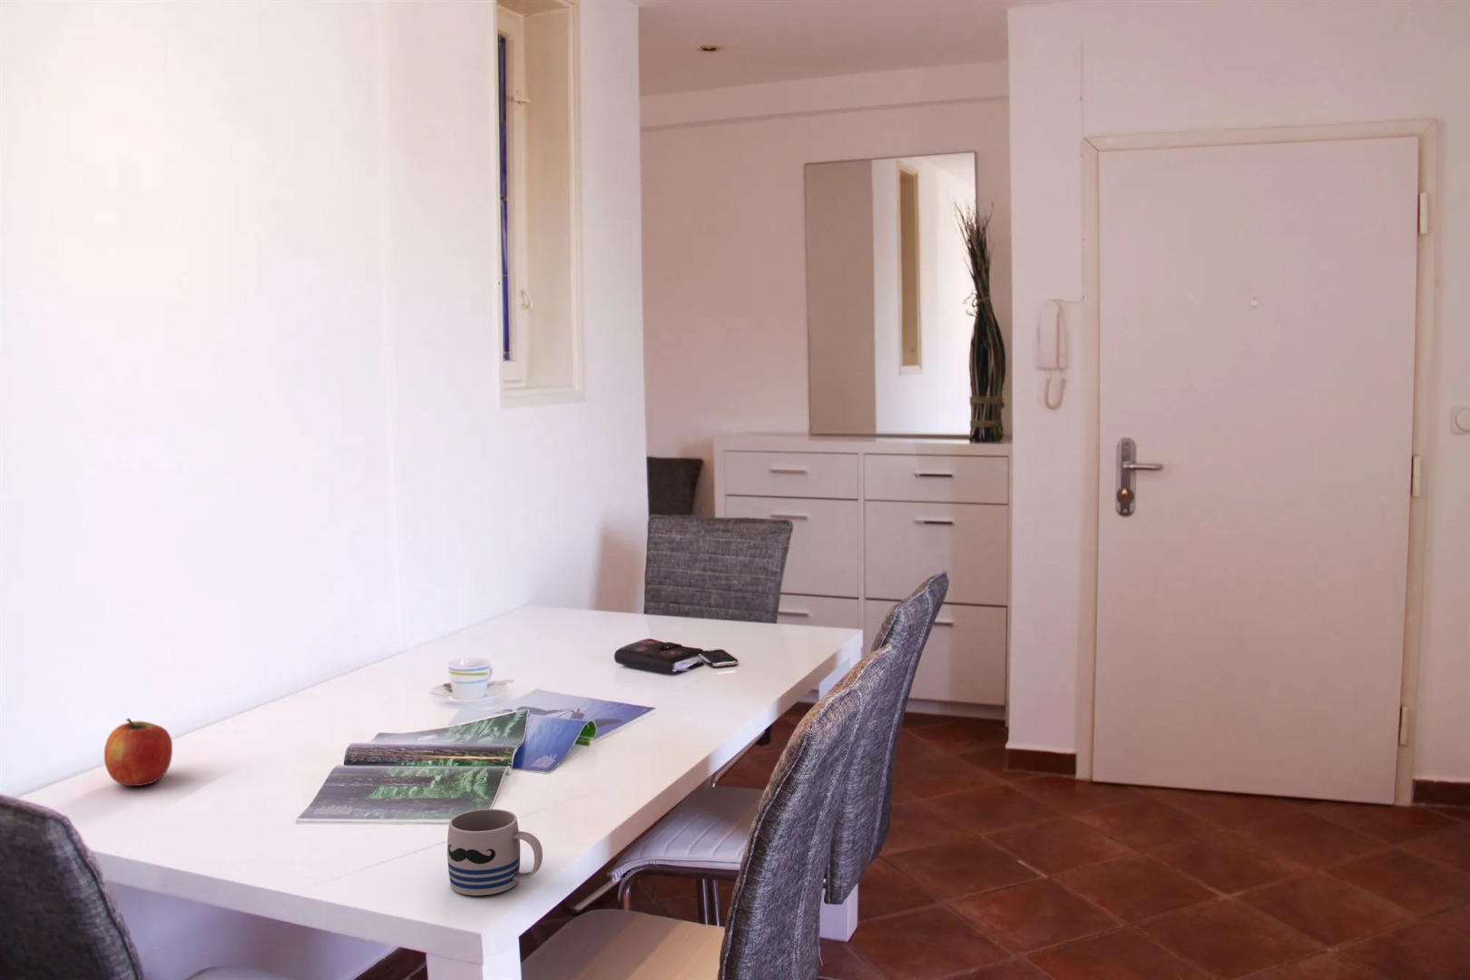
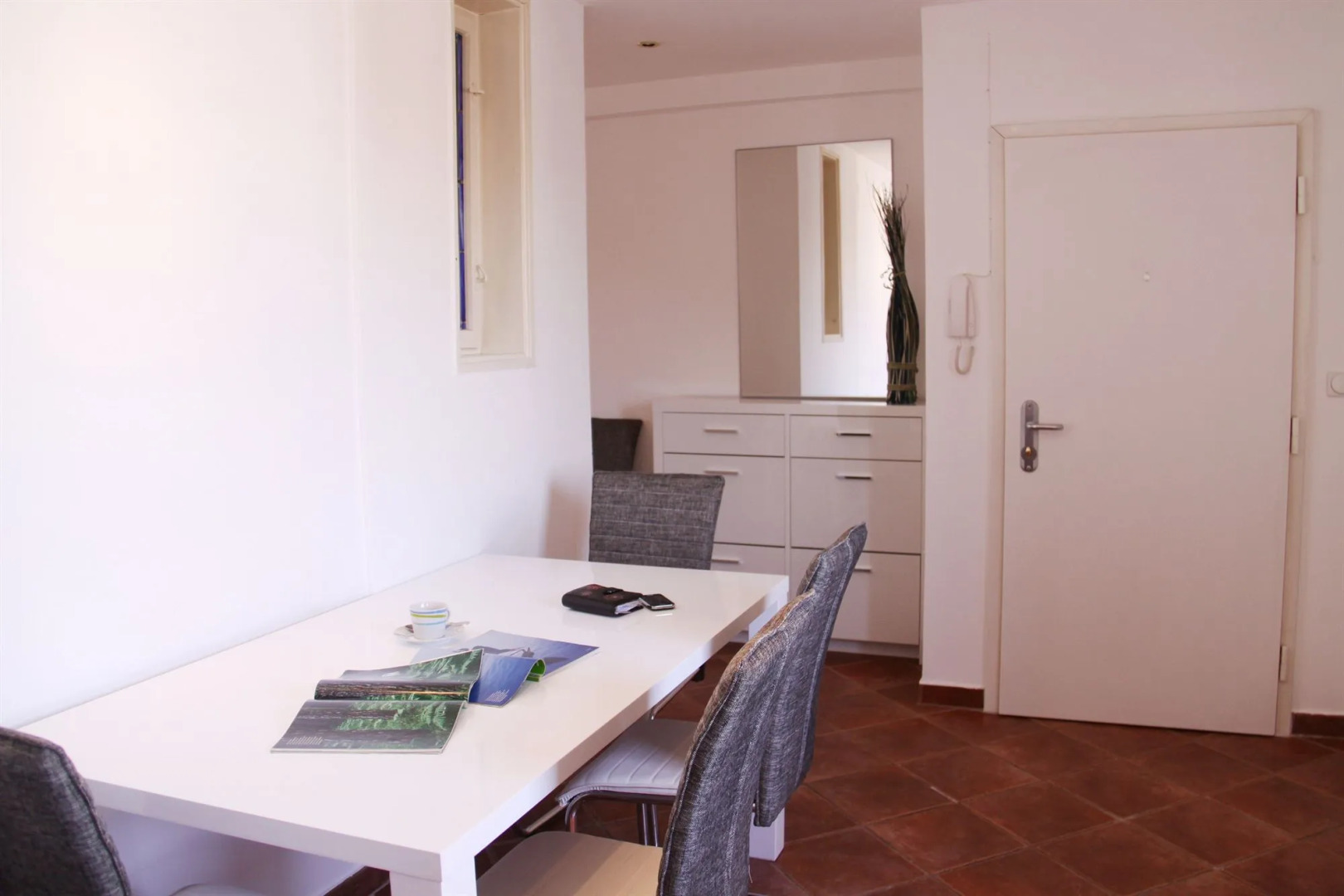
- apple [104,718,173,786]
- mug [446,808,544,897]
